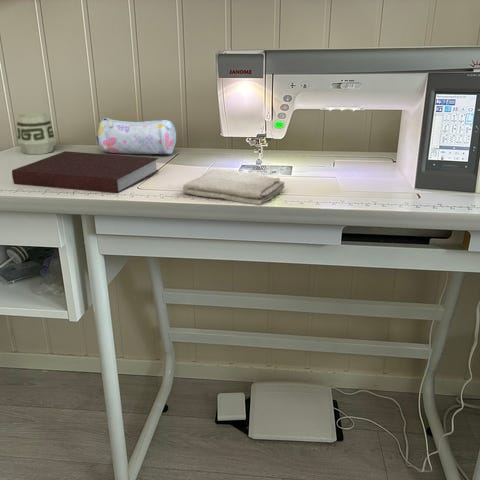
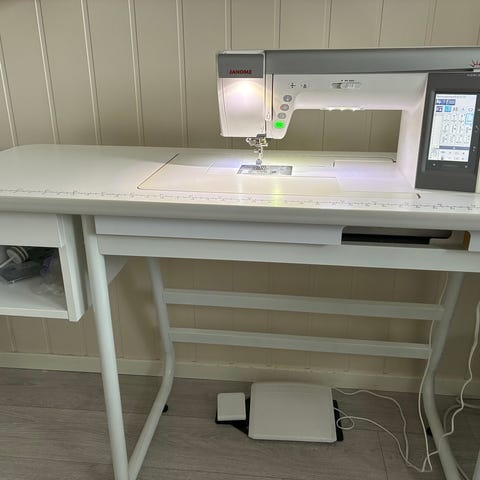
- pencil case [95,117,177,155]
- cup [16,112,56,155]
- washcloth [182,168,286,206]
- notebook [11,150,160,194]
